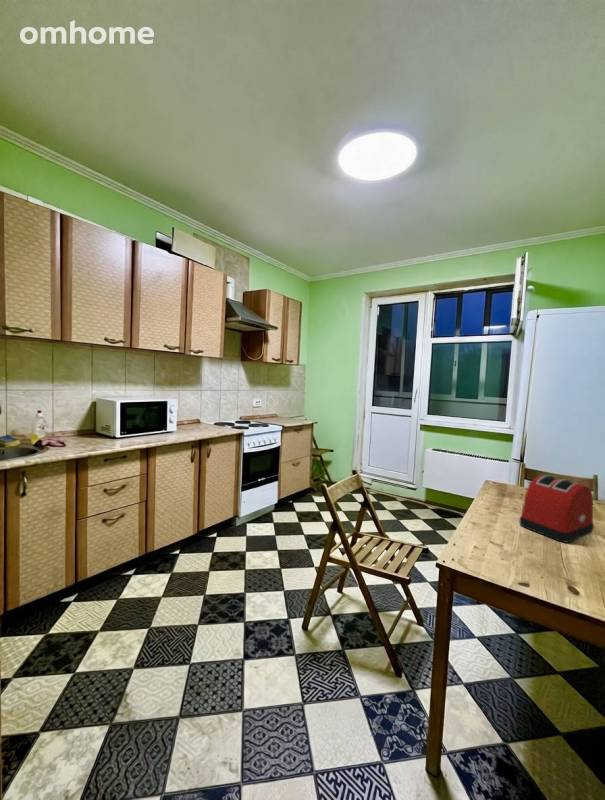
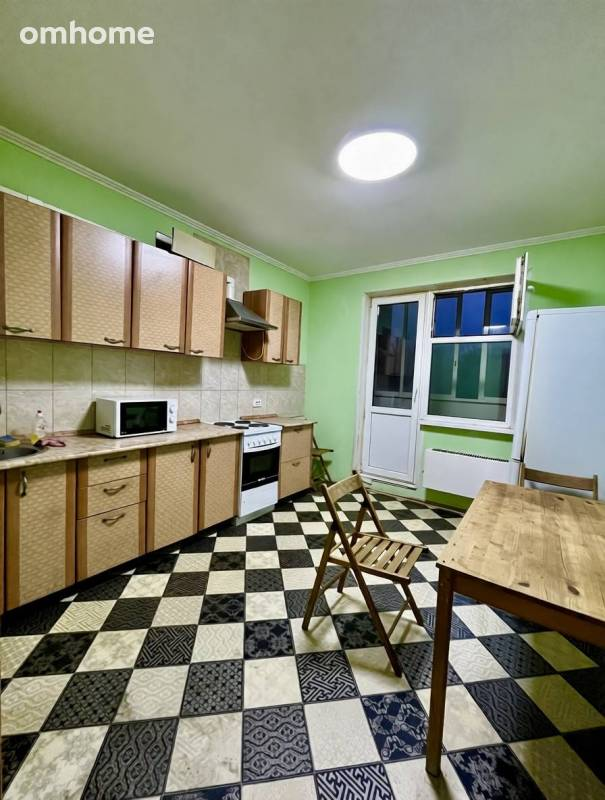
- toaster [518,474,595,544]
